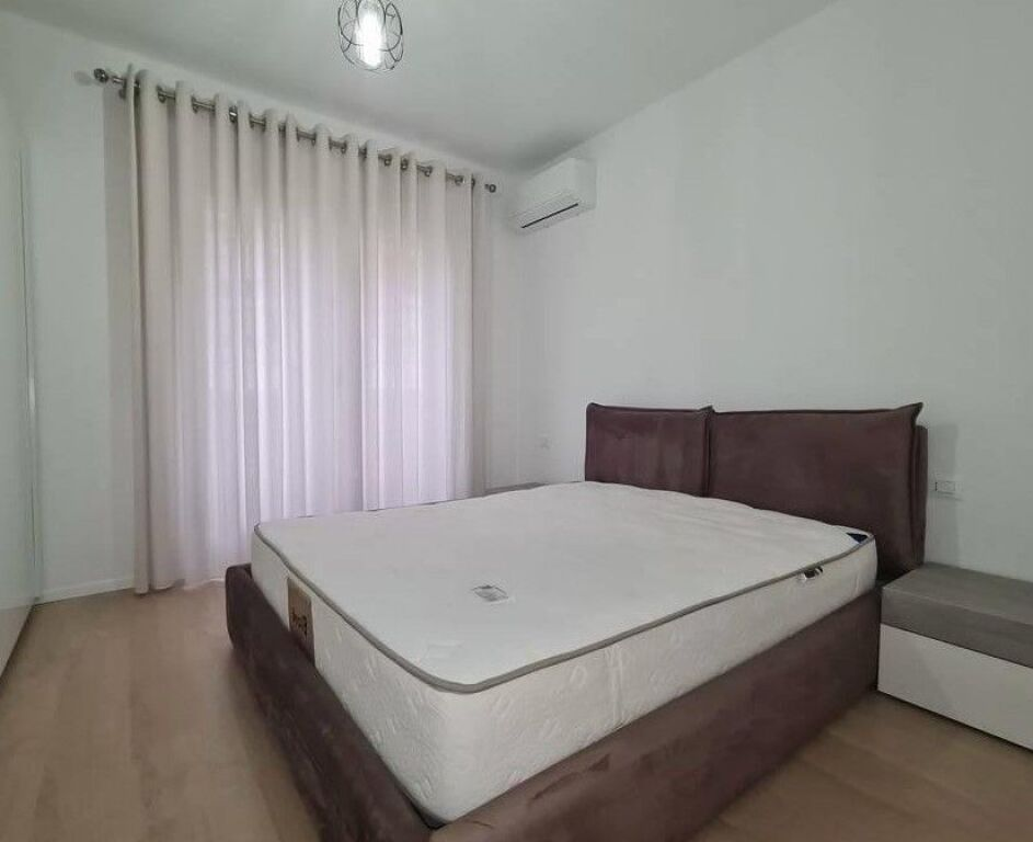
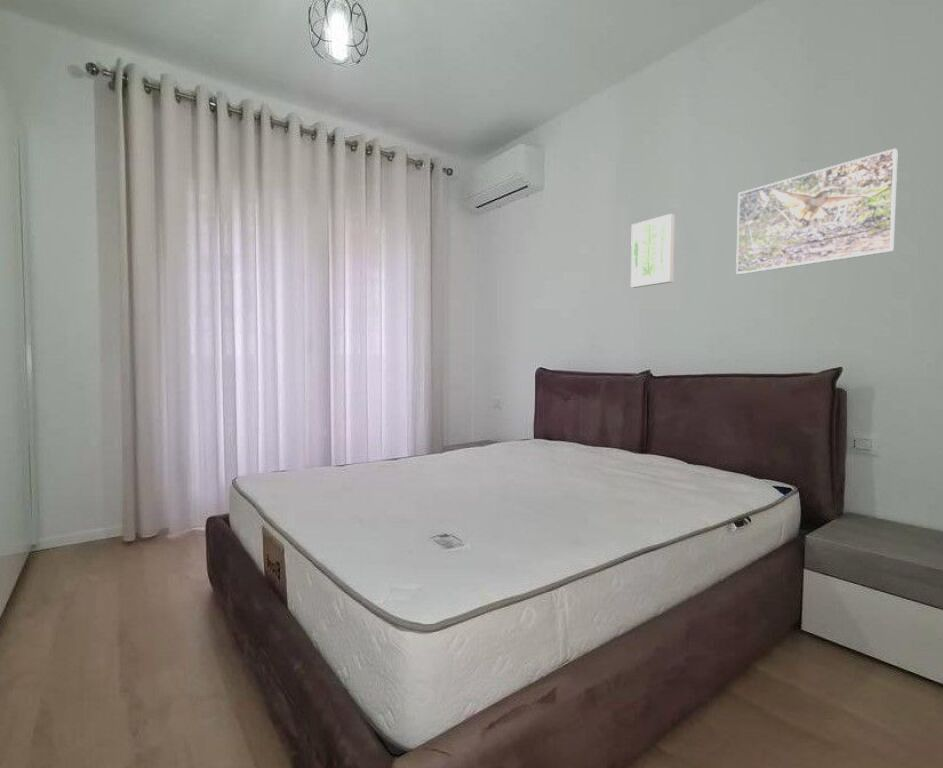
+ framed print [735,147,899,275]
+ wall art [630,213,675,289]
